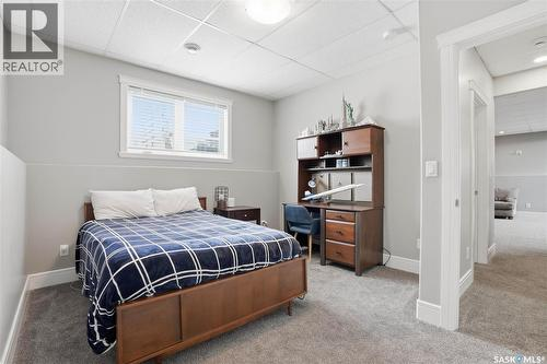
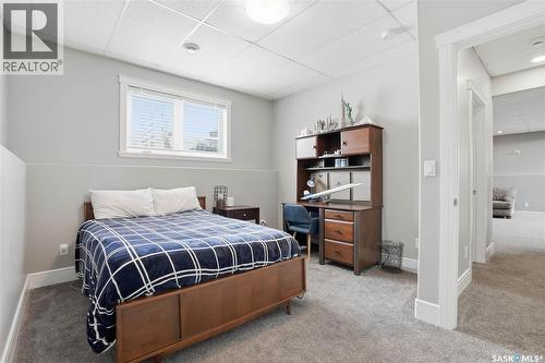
+ waste bin [376,240,405,274]
